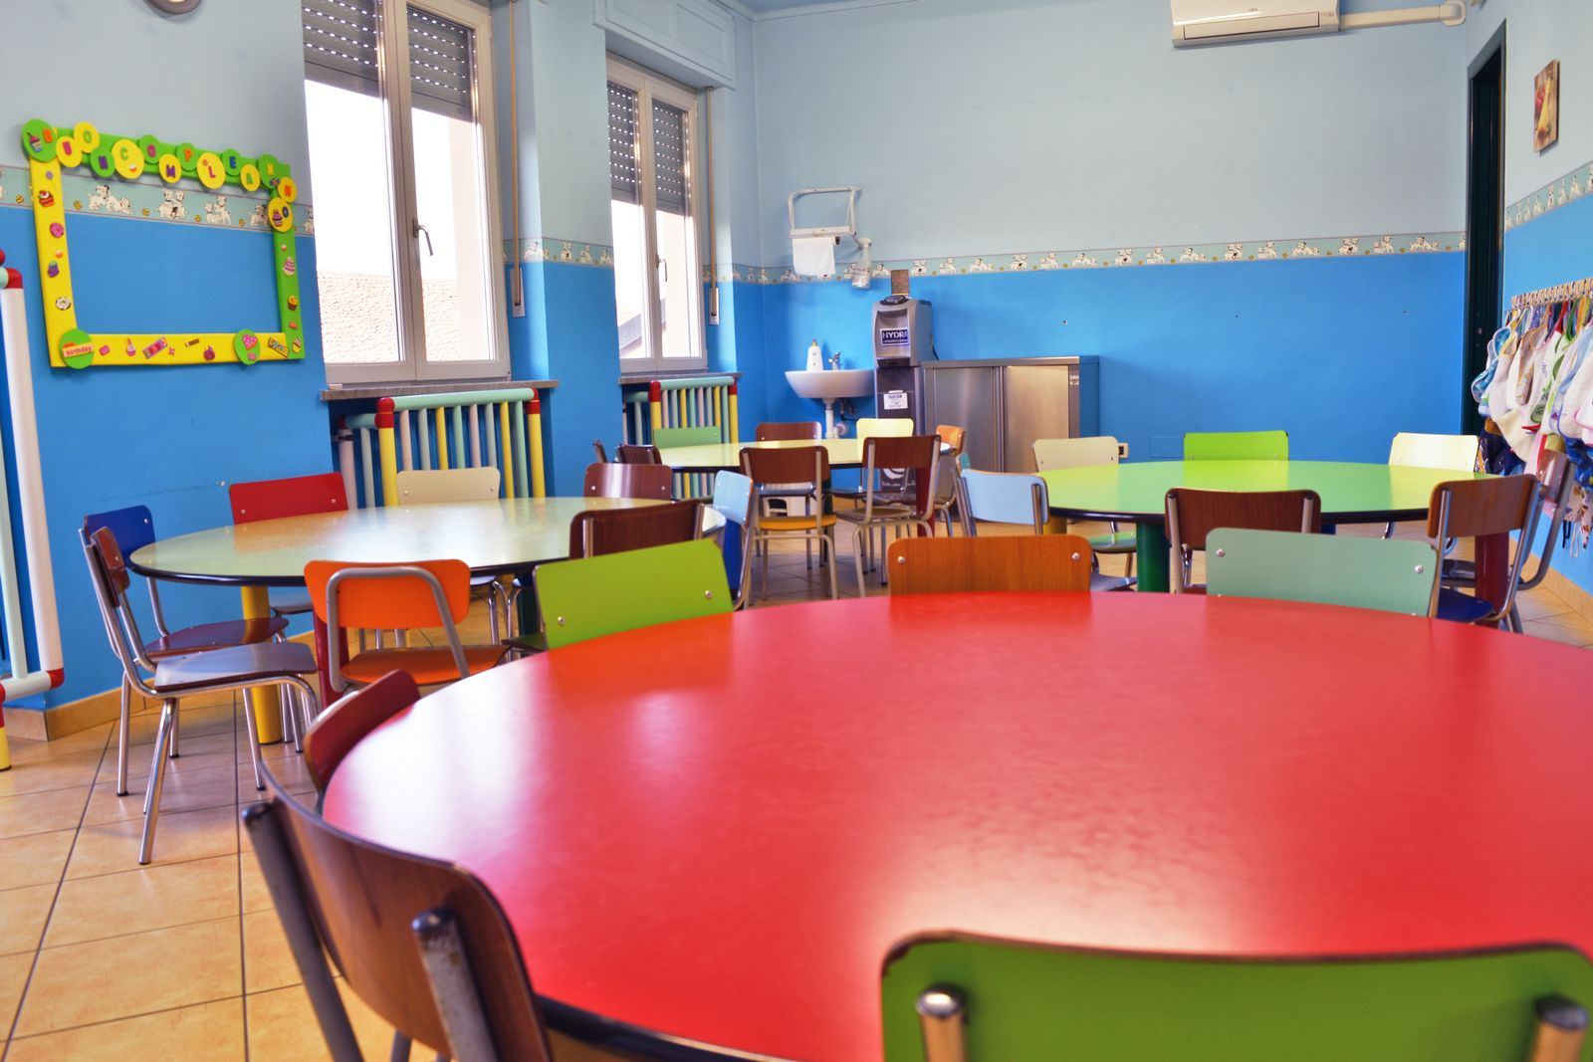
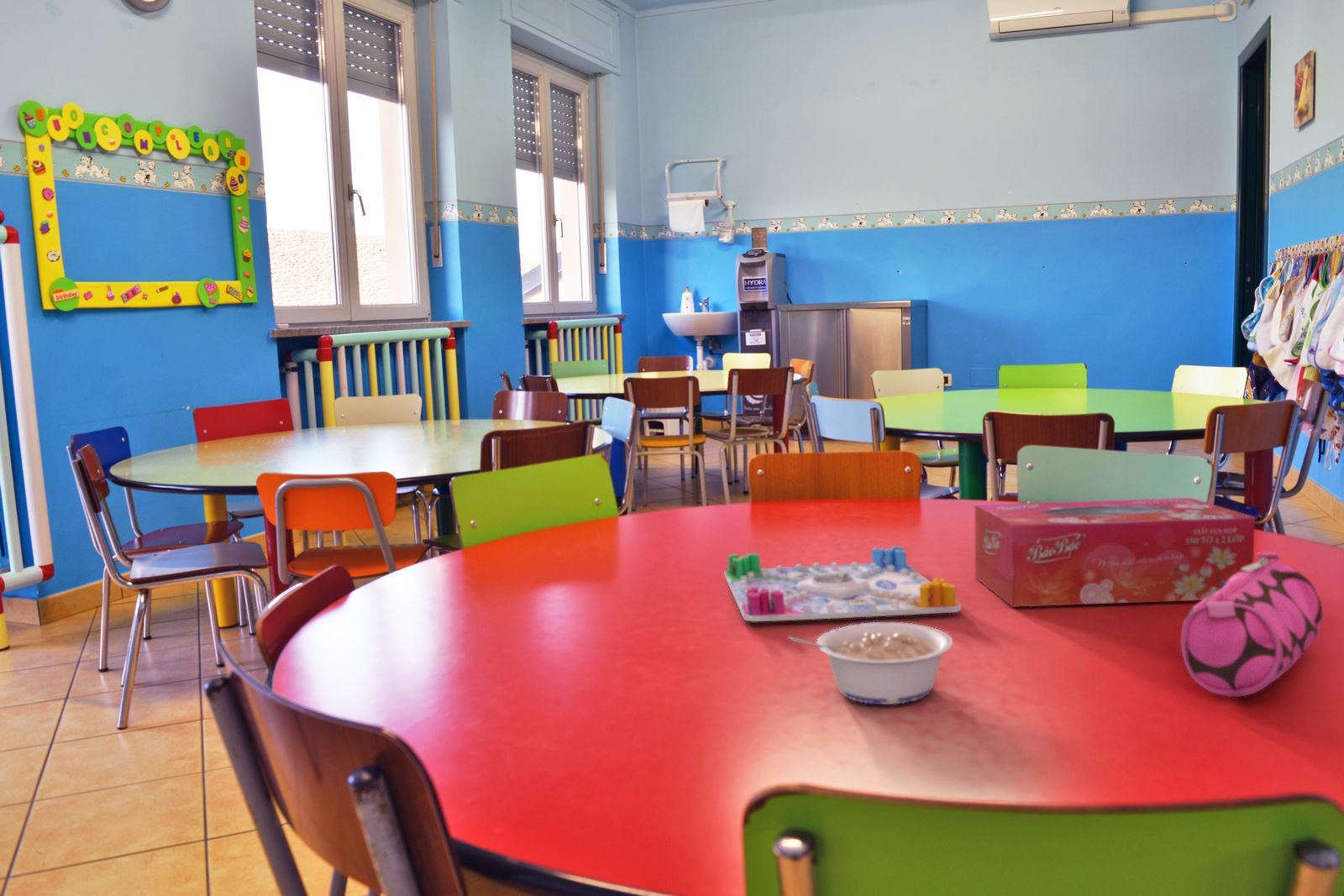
+ tissue box [974,497,1256,607]
+ pencil case [1180,552,1323,698]
+ board game [723,546,962,622]
+ legume [788,621,954,705]
